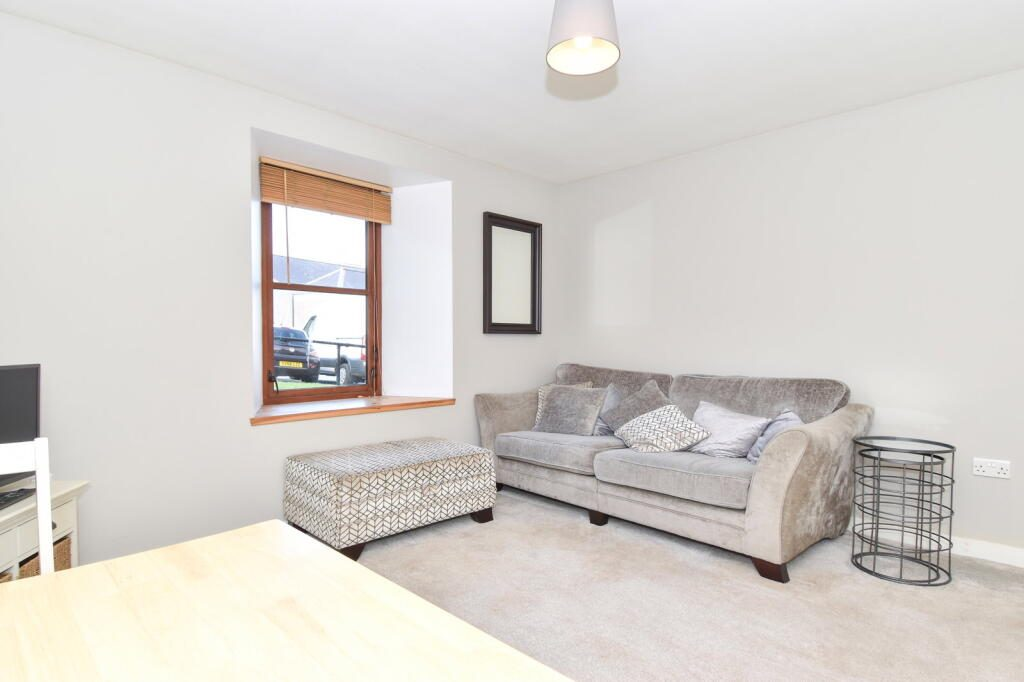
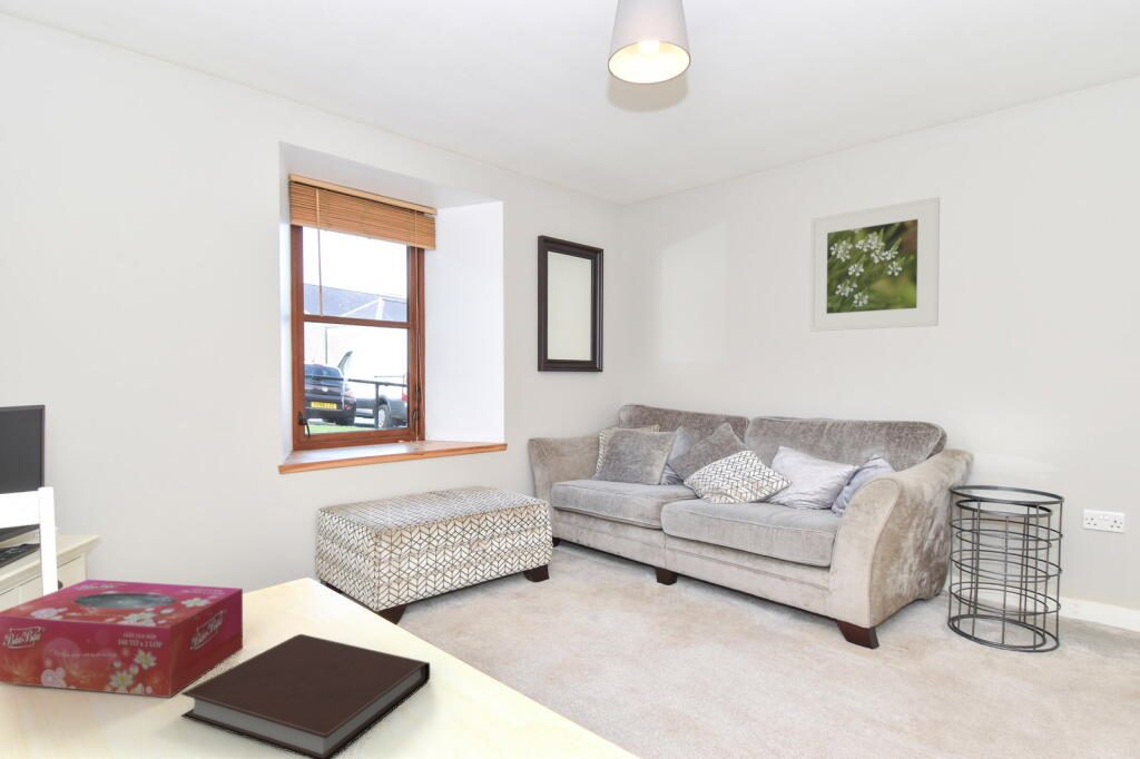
+ tissue box [0,579,244,699]
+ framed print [808,196,941,333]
+ notebook [179,633,431,759]
